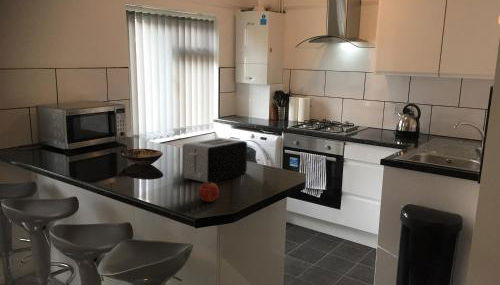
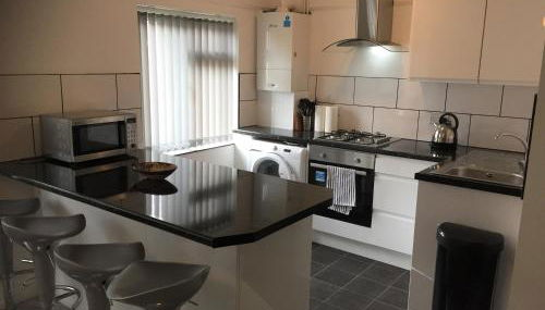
- fruit [198,181,220,203]
- toaster [182,137,248,183]
